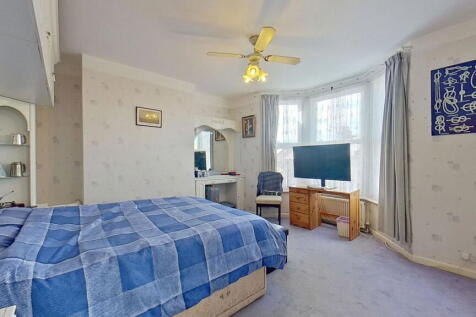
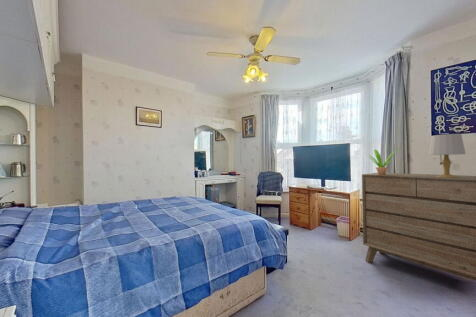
+ potted plant [368,147,400,175]
+ table lamp [428,133,467,178]
+ dresser [361,172,476,281]
